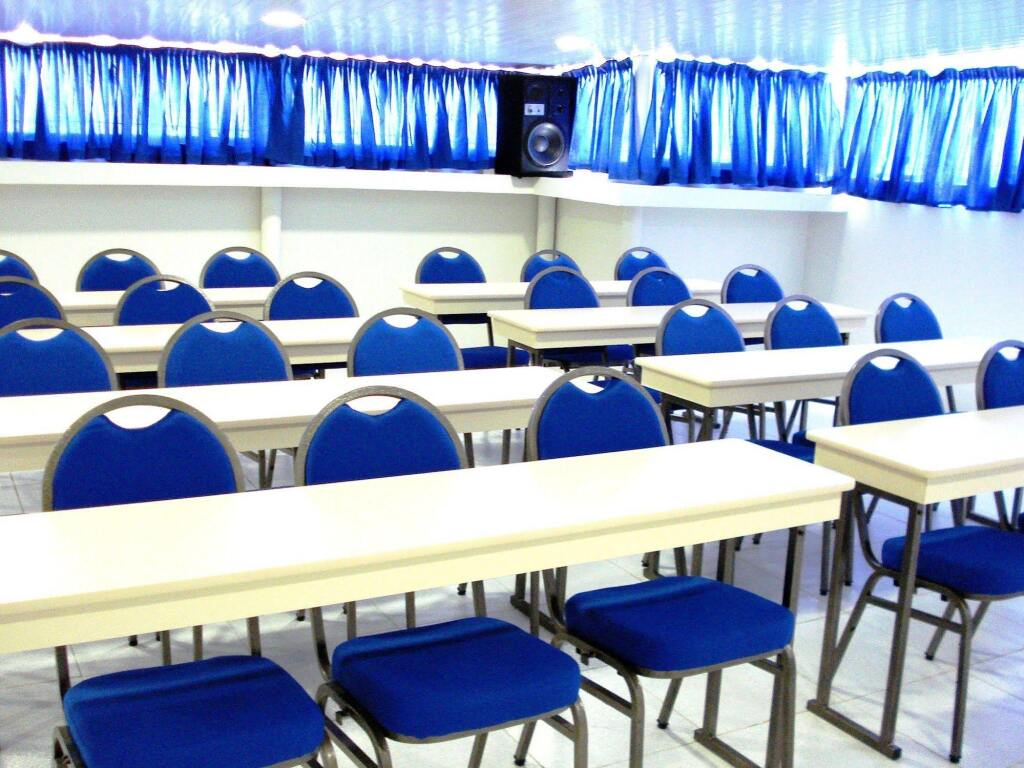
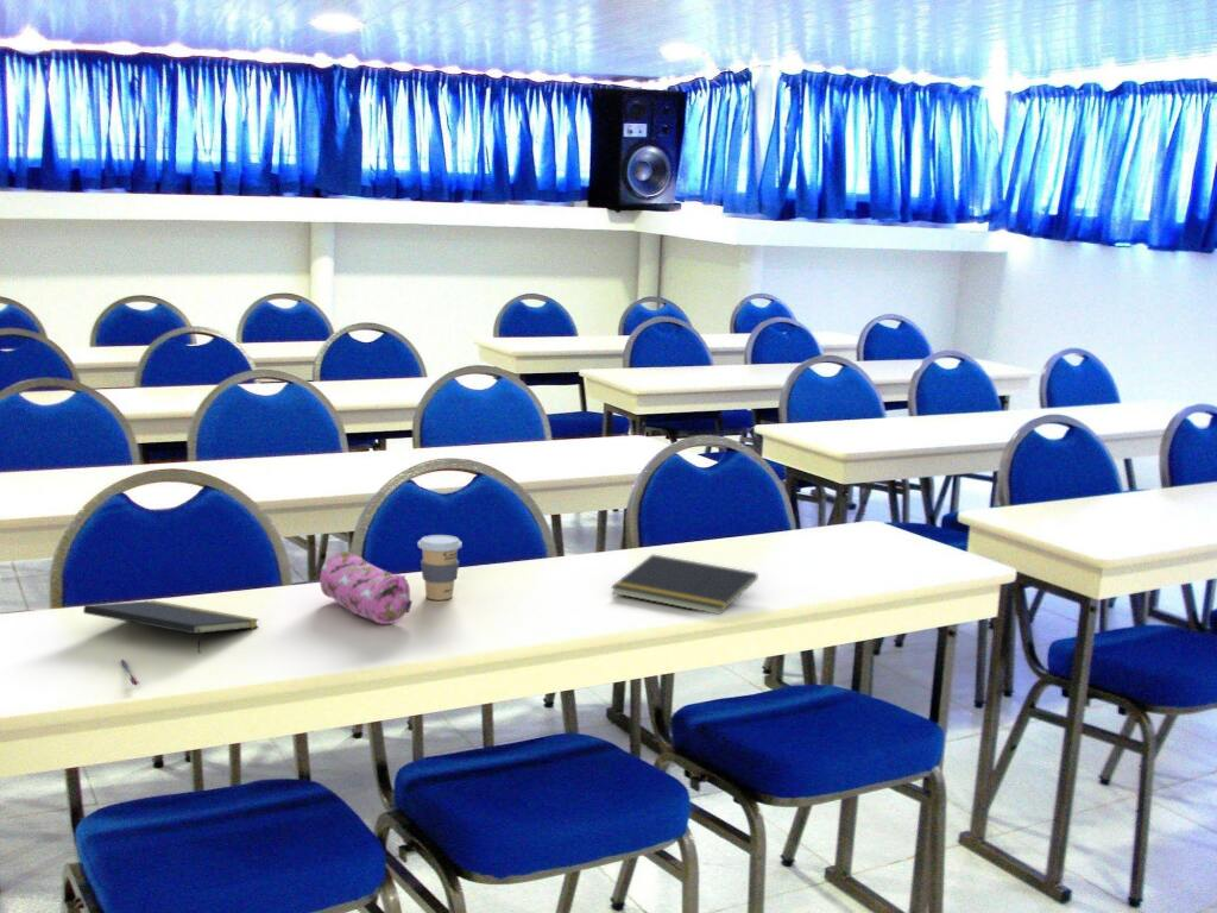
+ notepad [610,553,758,616]
+ pen [118,659,140,686]
+ notepad [82,599,260,655]
+ coffee cup [416,534,464,602]
+ pencil case [319,550,414,625]
